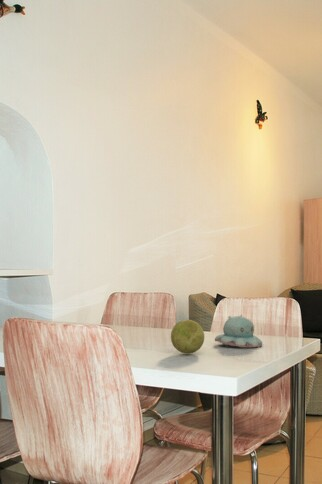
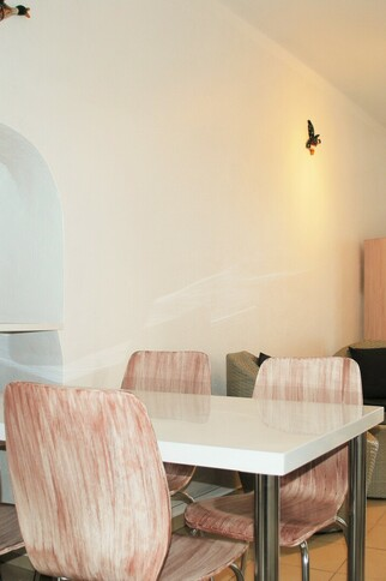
- candle [214,313,264,348]
- decorative ball [170,319,205,355]
